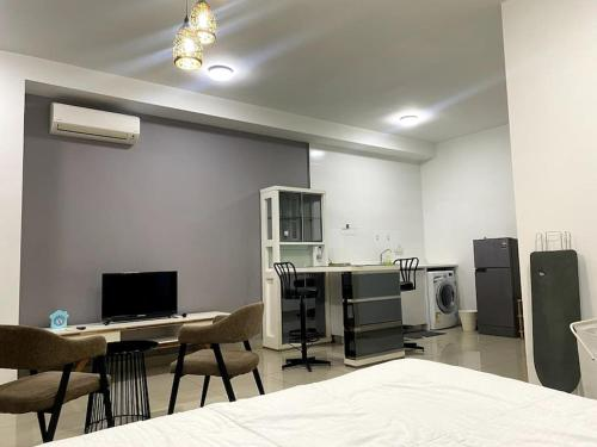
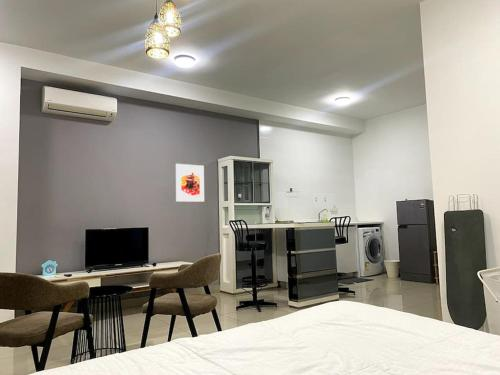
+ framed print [175,163,205,203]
